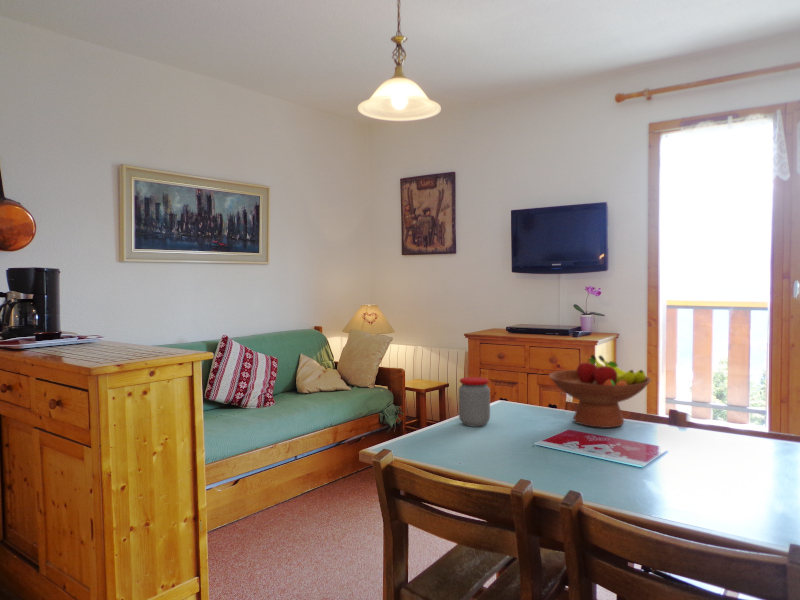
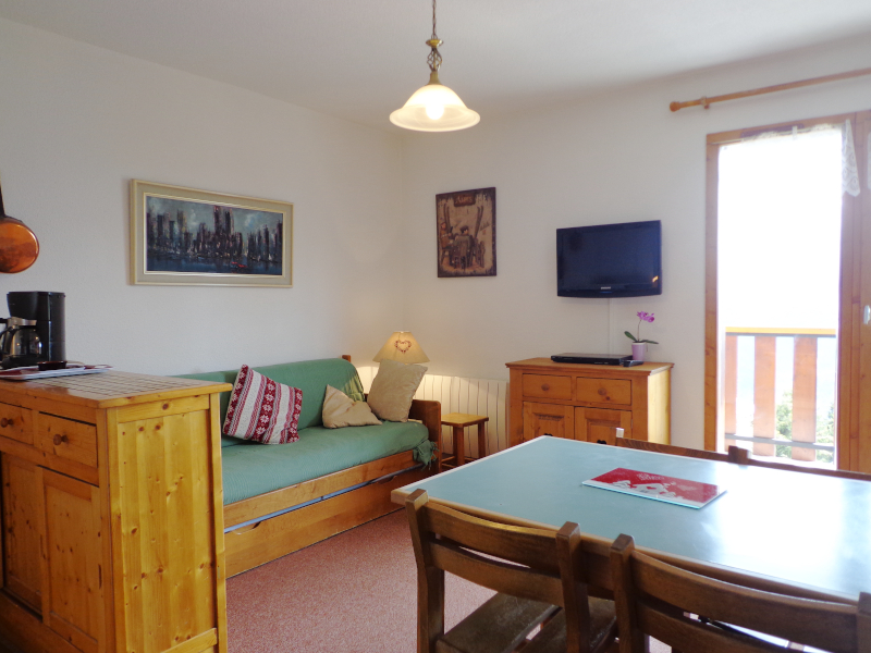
- jar [458,376,491,428]
- fruit bowl [548,353,652,429]
